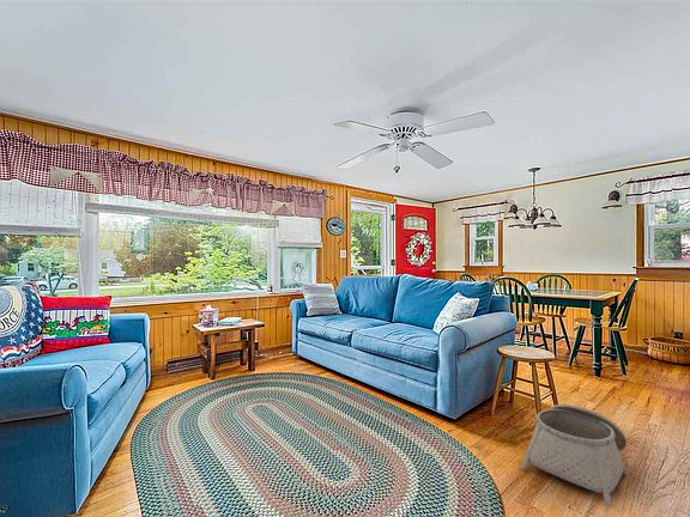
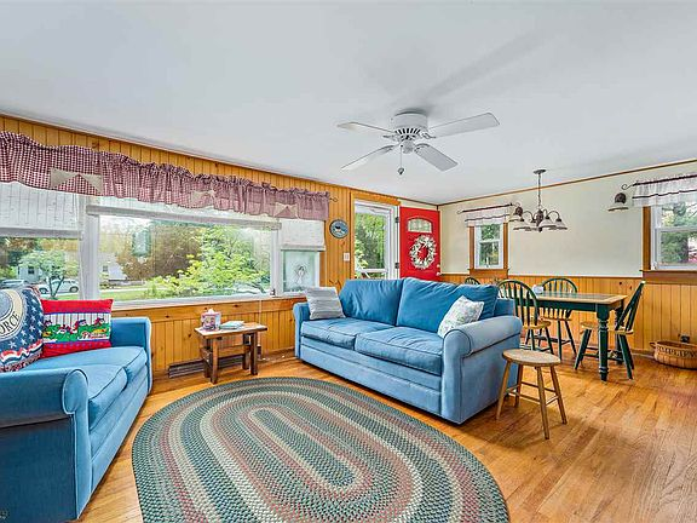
- basket [521,403,629,507]
